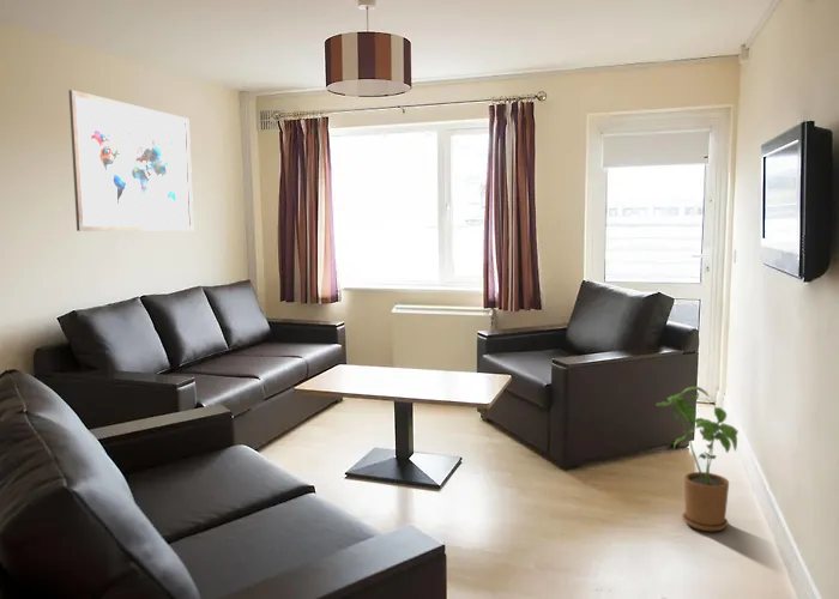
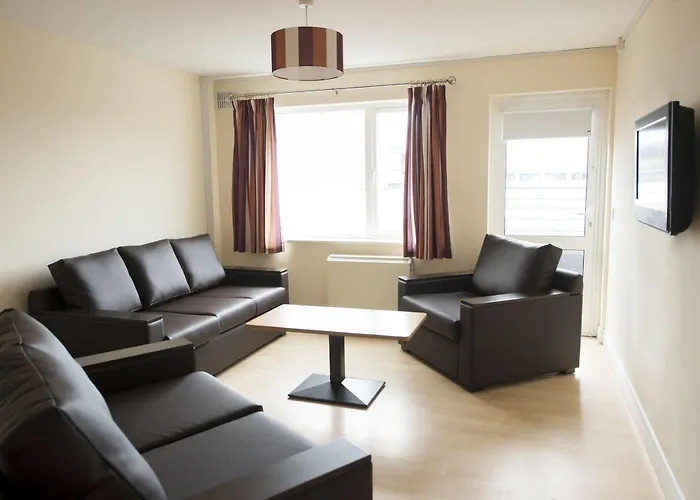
- house plant [654,386,740,532]
- wall art [67,89,194,232]
